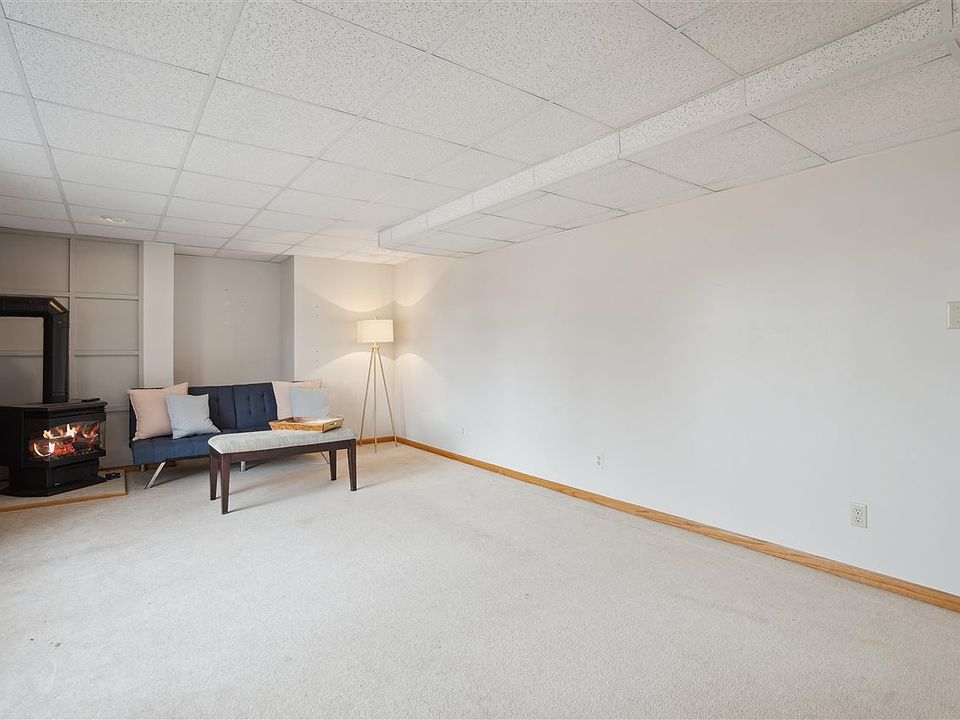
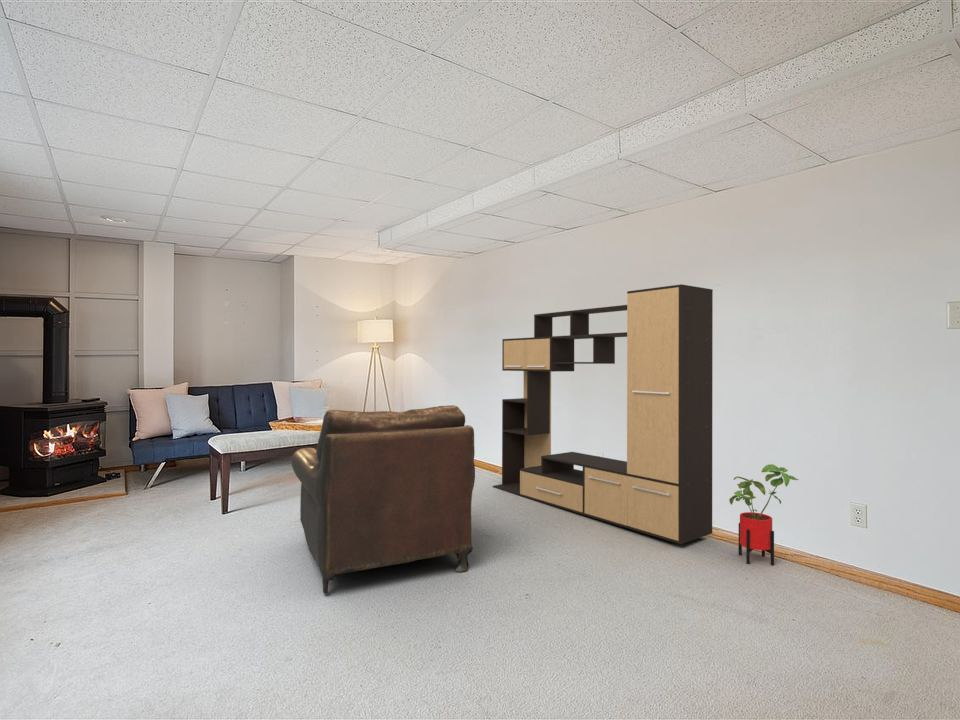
+ media console [492,283,714,545]
+ house plant [728,463,800,566]
+ leather [290,404,476,595]
